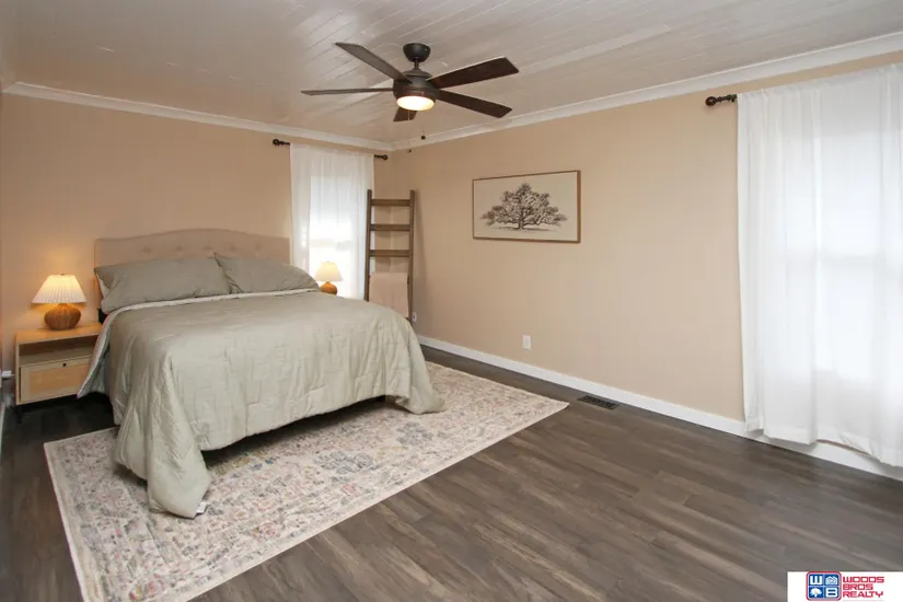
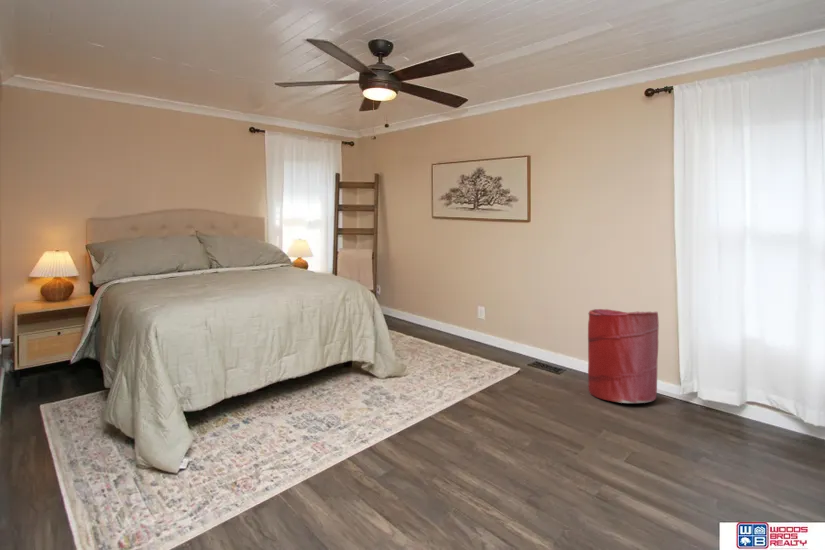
+ laundry hamper [587,308,660,404]
